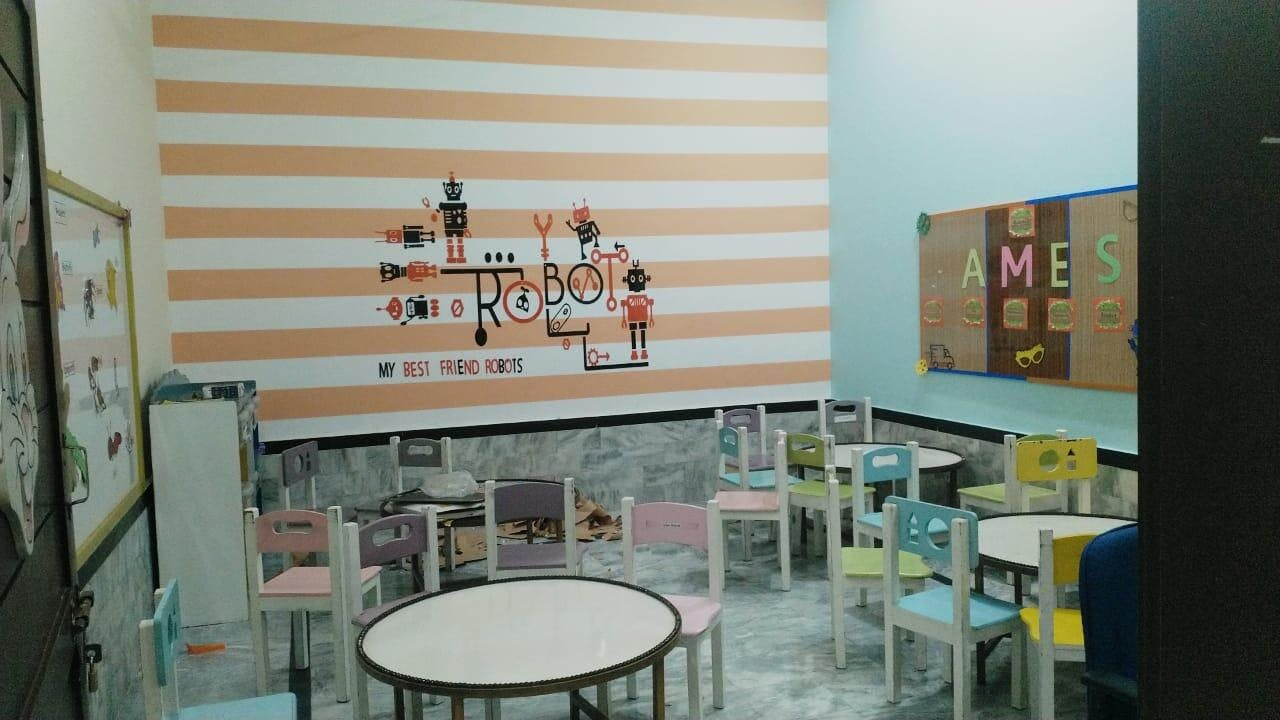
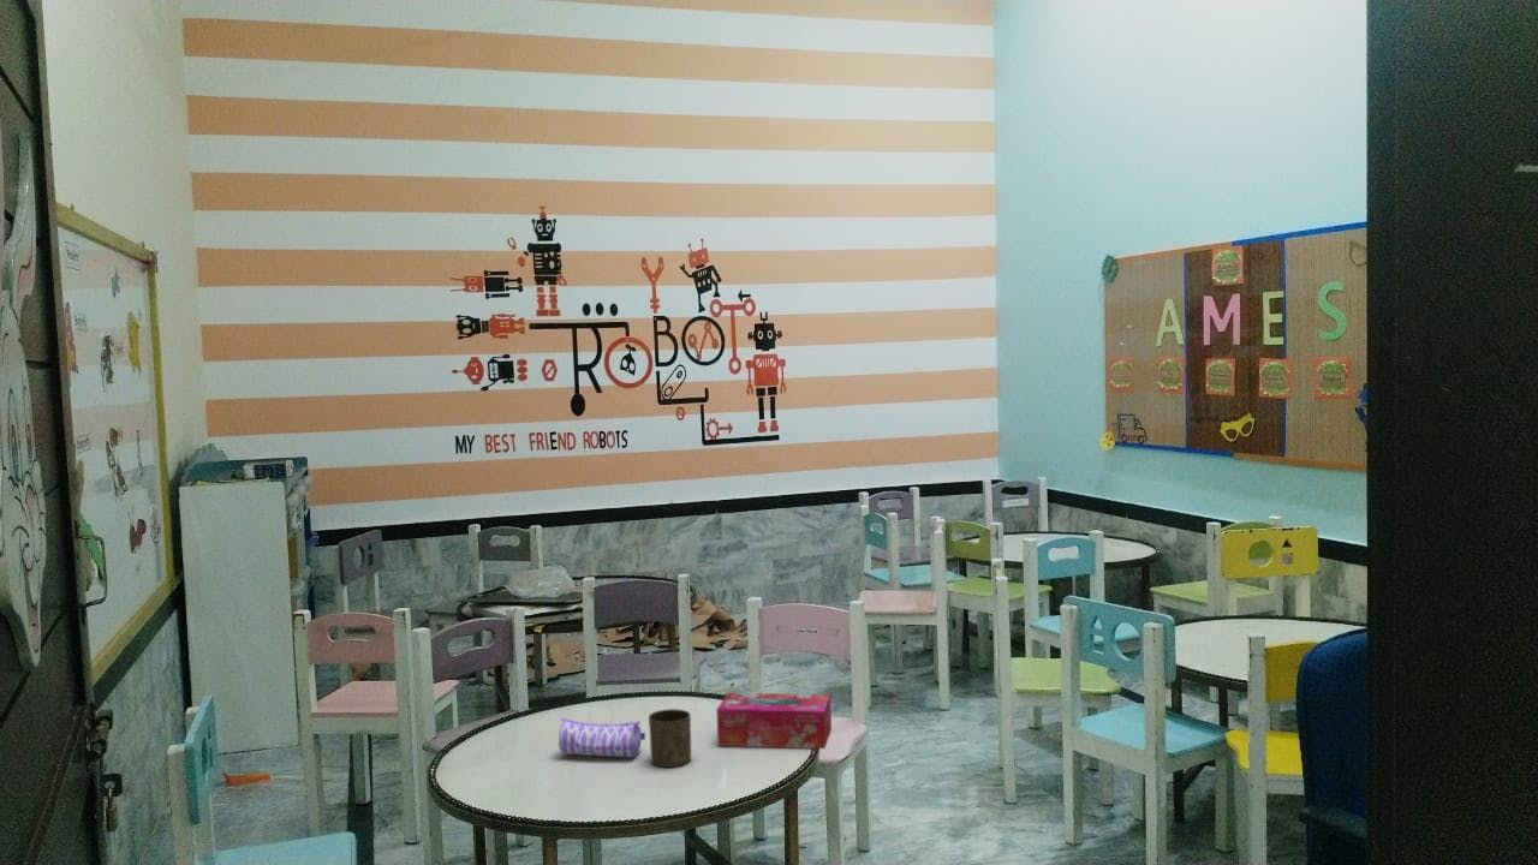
+ tissue box [715,692,833,750]
+ cup [648,708,692,768]
+ pencil case [558,716,646,758]
